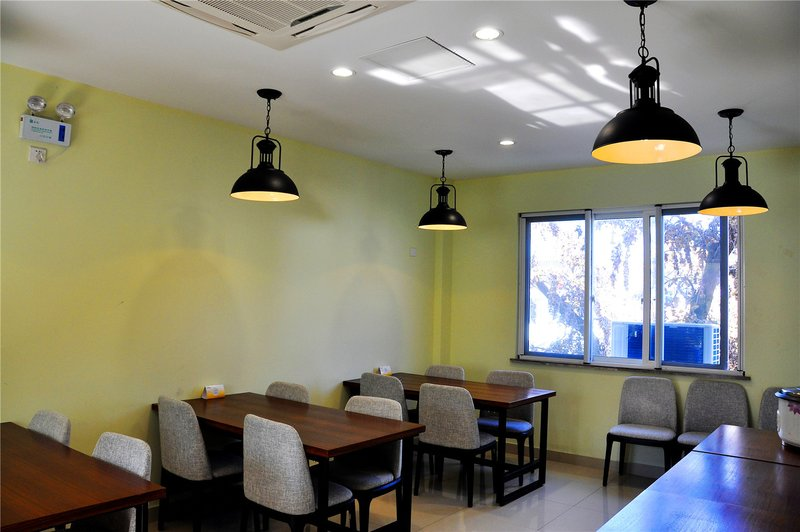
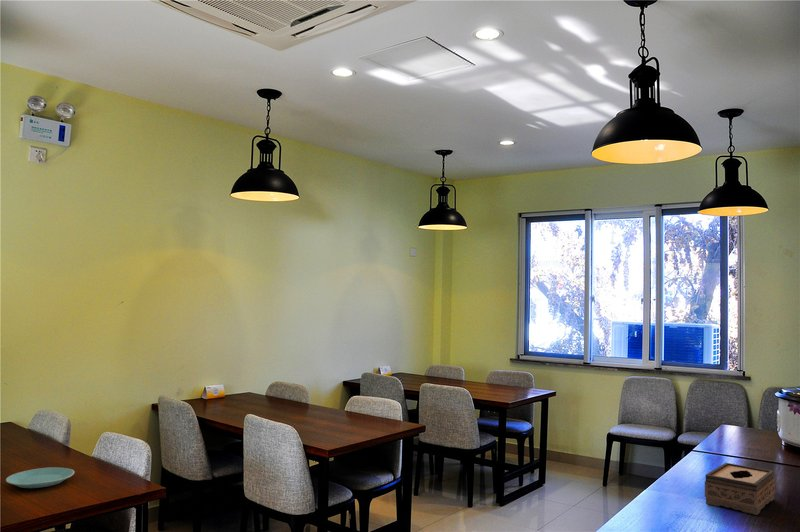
+ tissue box [704,462,776,516]
+ plate [5,467,75,489]
